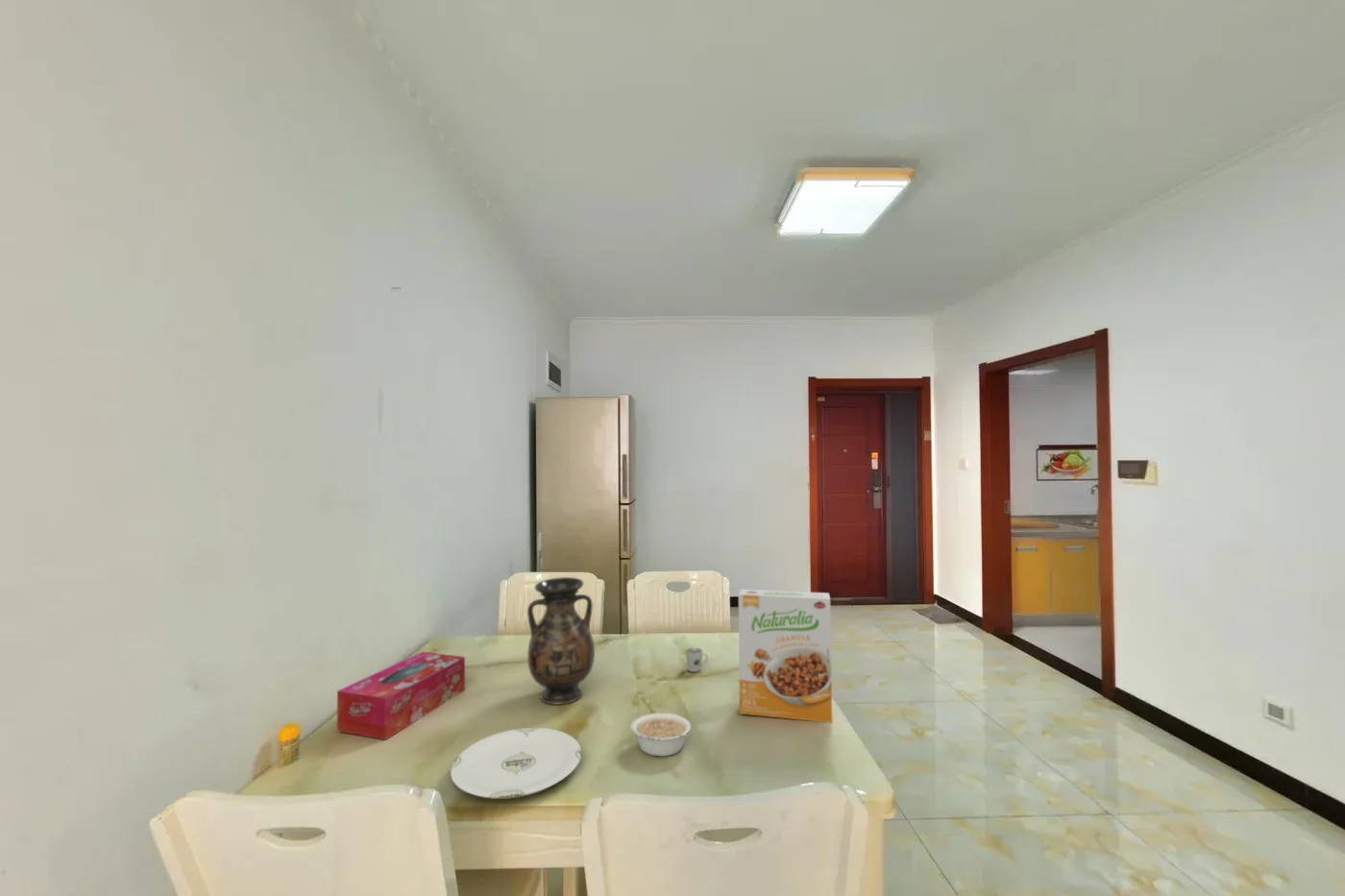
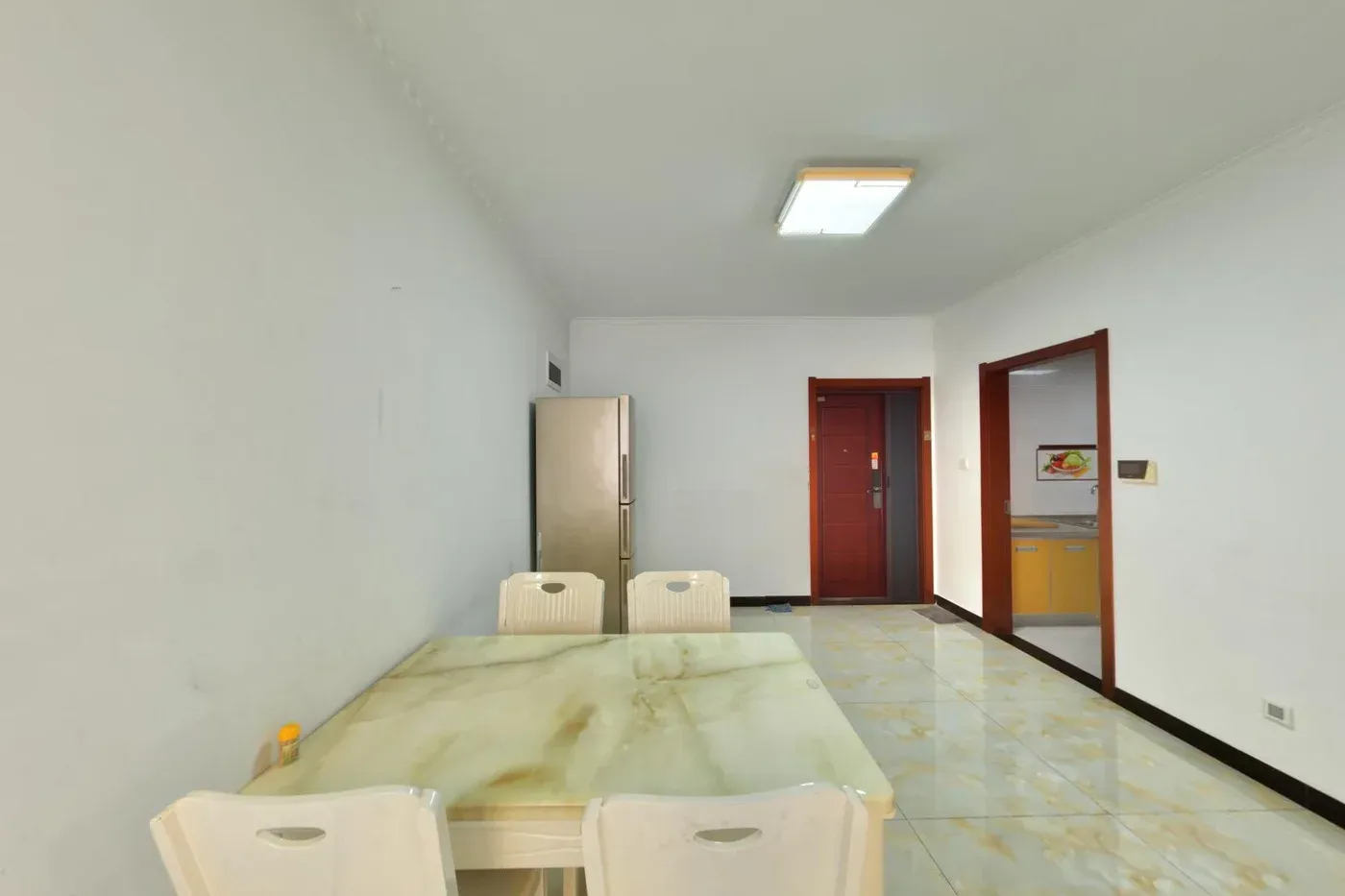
- cup [685,647,709,673]
- cereal box [738,588,833,723]
- tissue box [336,651,466,740]
- plate [450,727,582,800]
- legume [629,712,693,757]
- vase [526,576,596,706]
